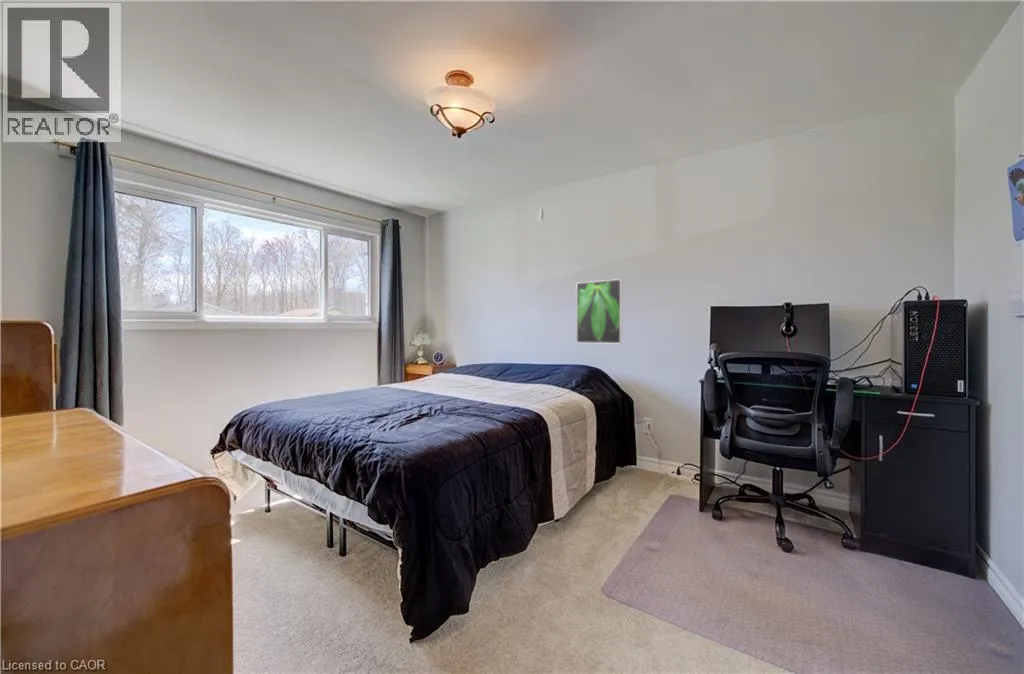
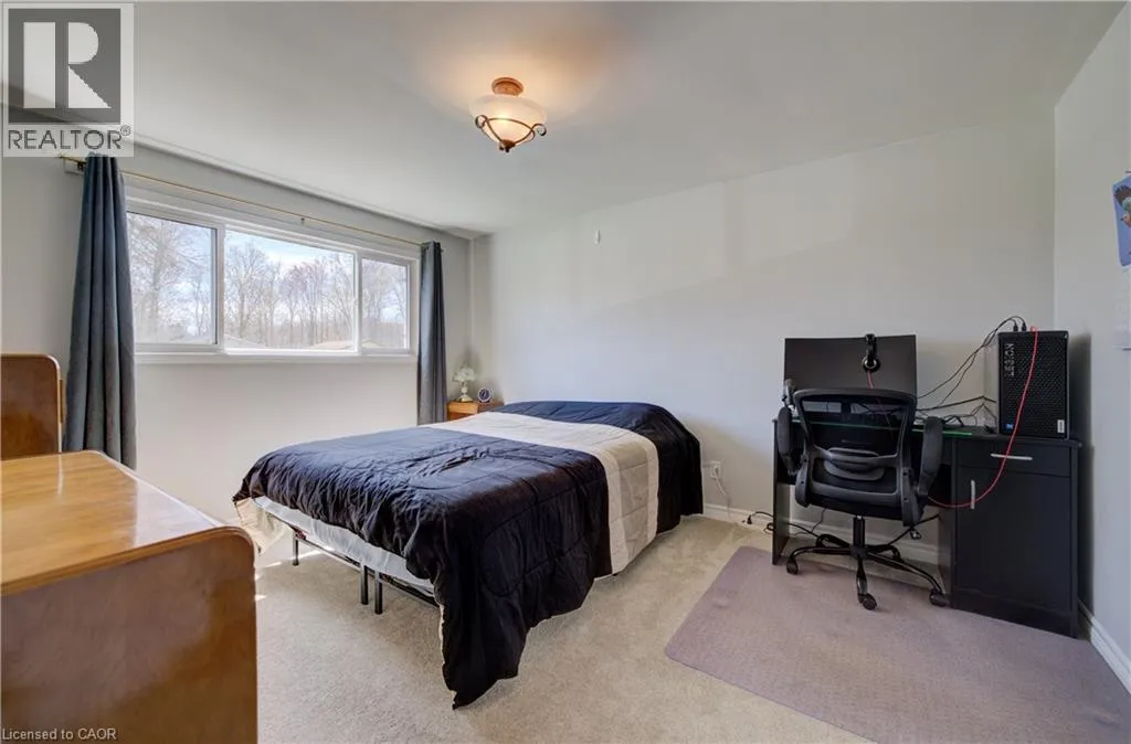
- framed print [575,278,623,344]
